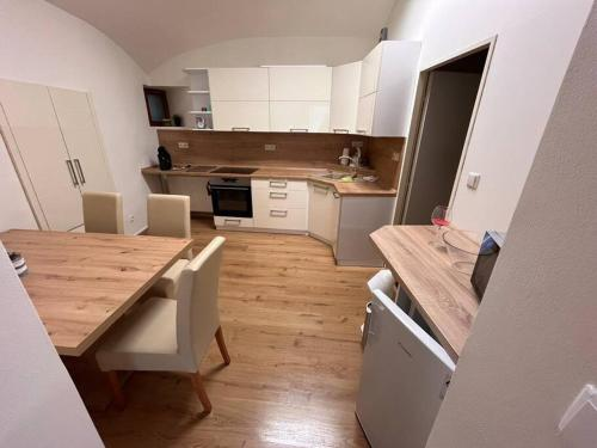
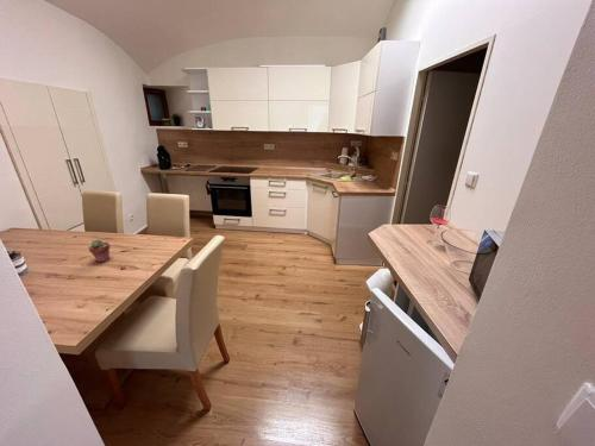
+ potted succulent [87,238,111,263]
